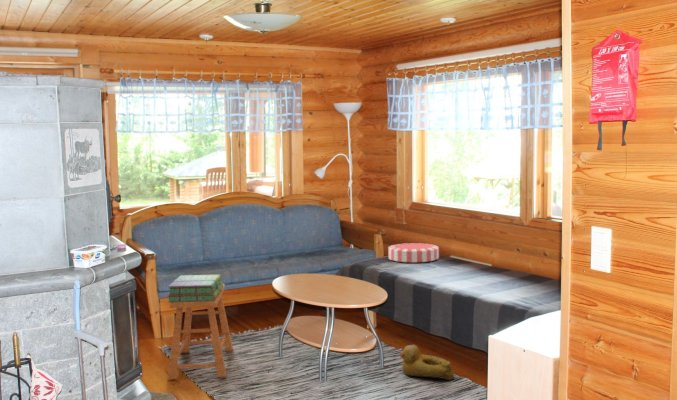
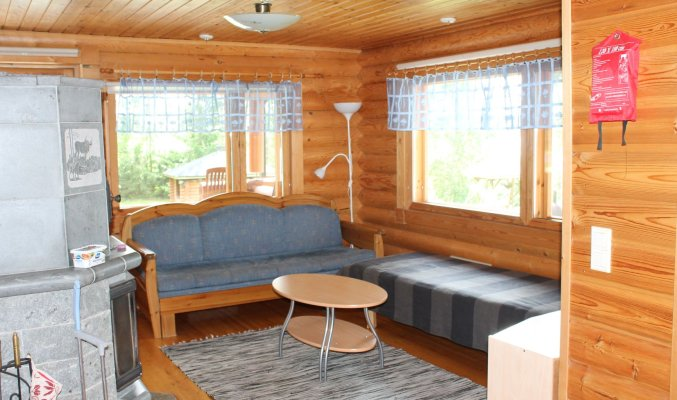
- cushion [387,242,440,264]
- rubber duck [398,344,455,381]
- stool [166,283,234,380]
- stack of books [166,273,224,303]
